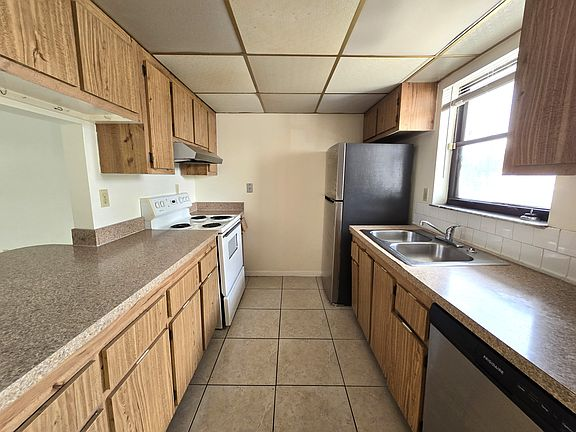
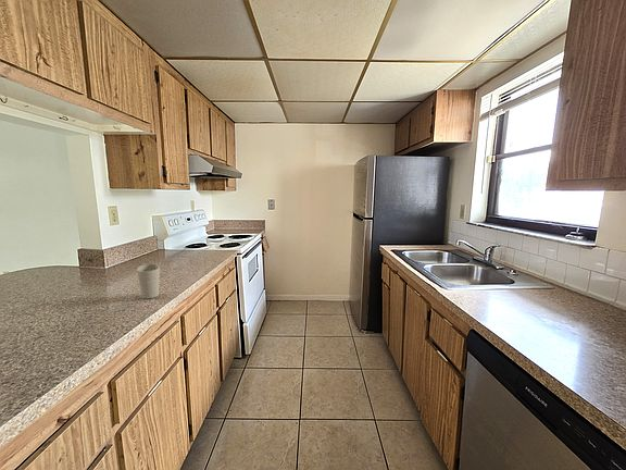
+ cup [136,262,161,299]
